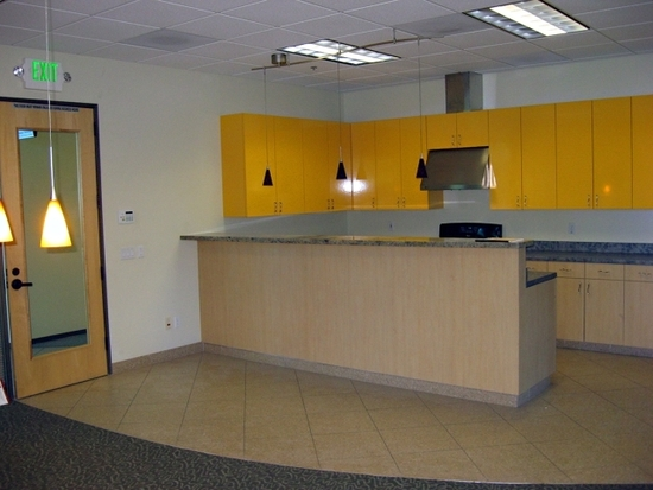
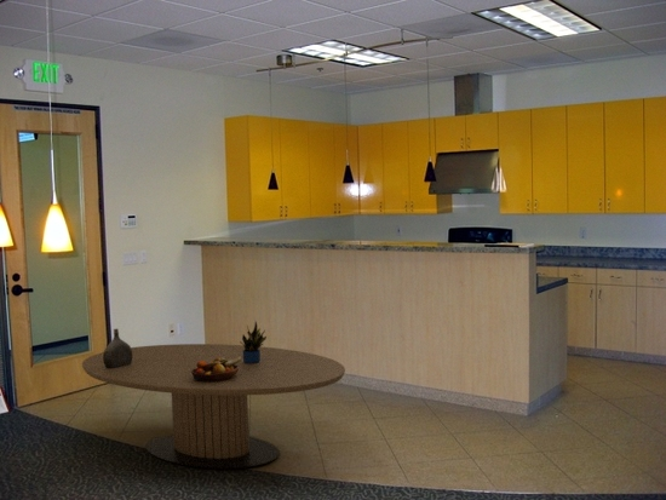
+ dining table [81,343,346,470]
+ potted plant [239,321,268,363]
+ water jug [103,327,132,368]
+ fruit bowl [191,357,242,381]
